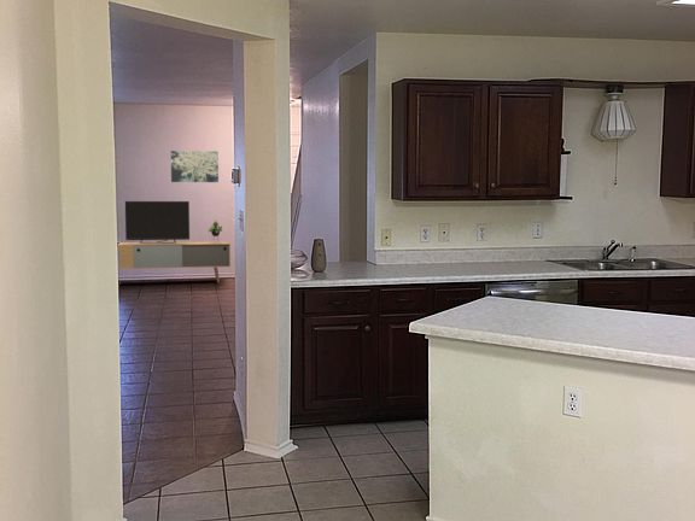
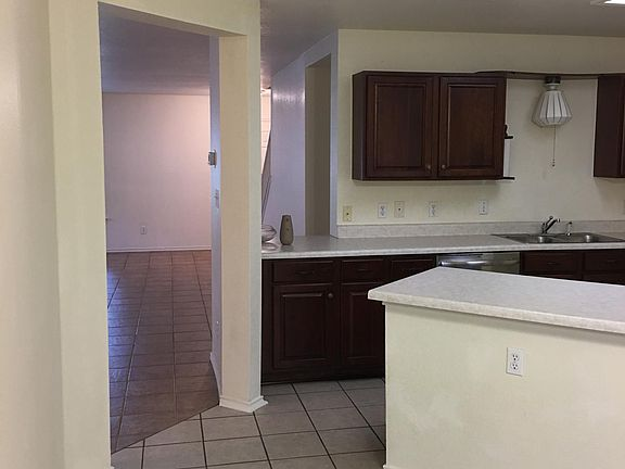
- media console [118,200,232,283]
- wall art [170,150,220,183]
